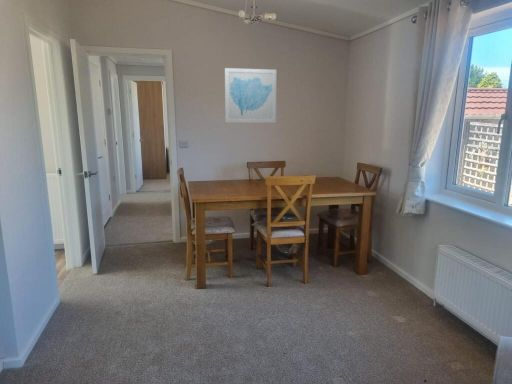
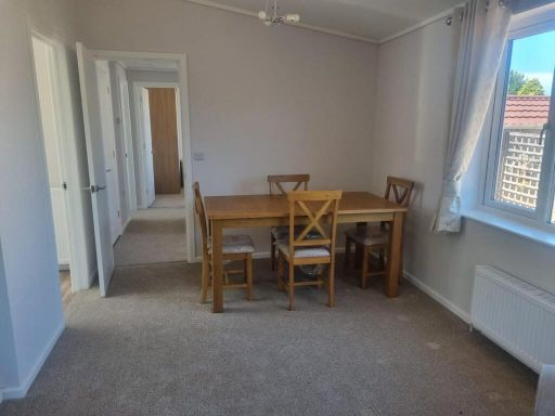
- wall art [224,67,277,124]
